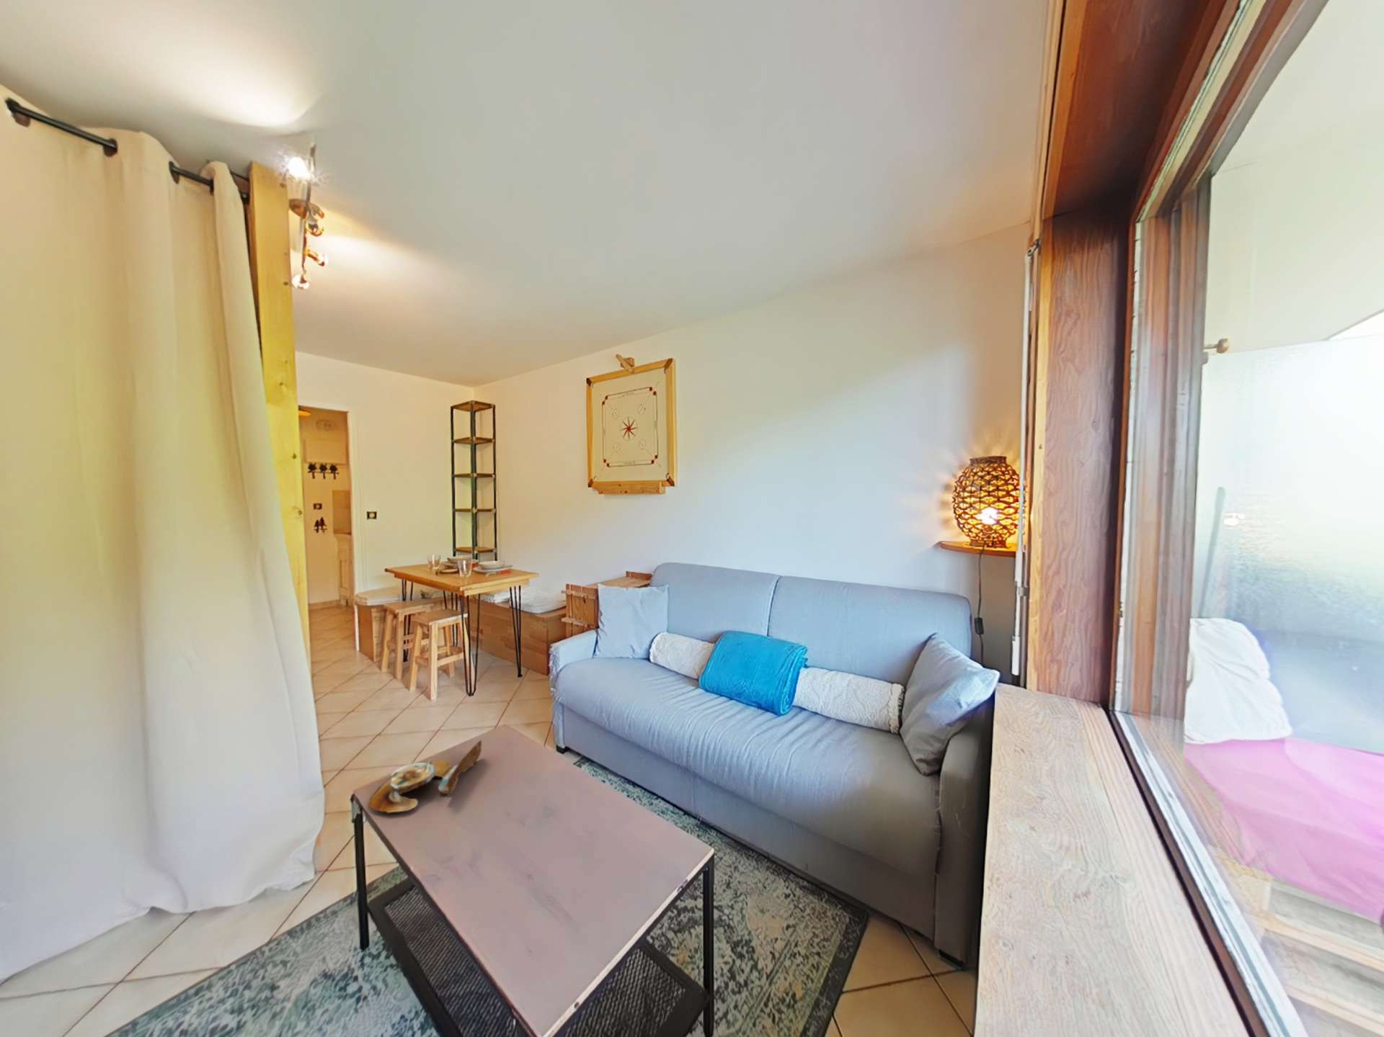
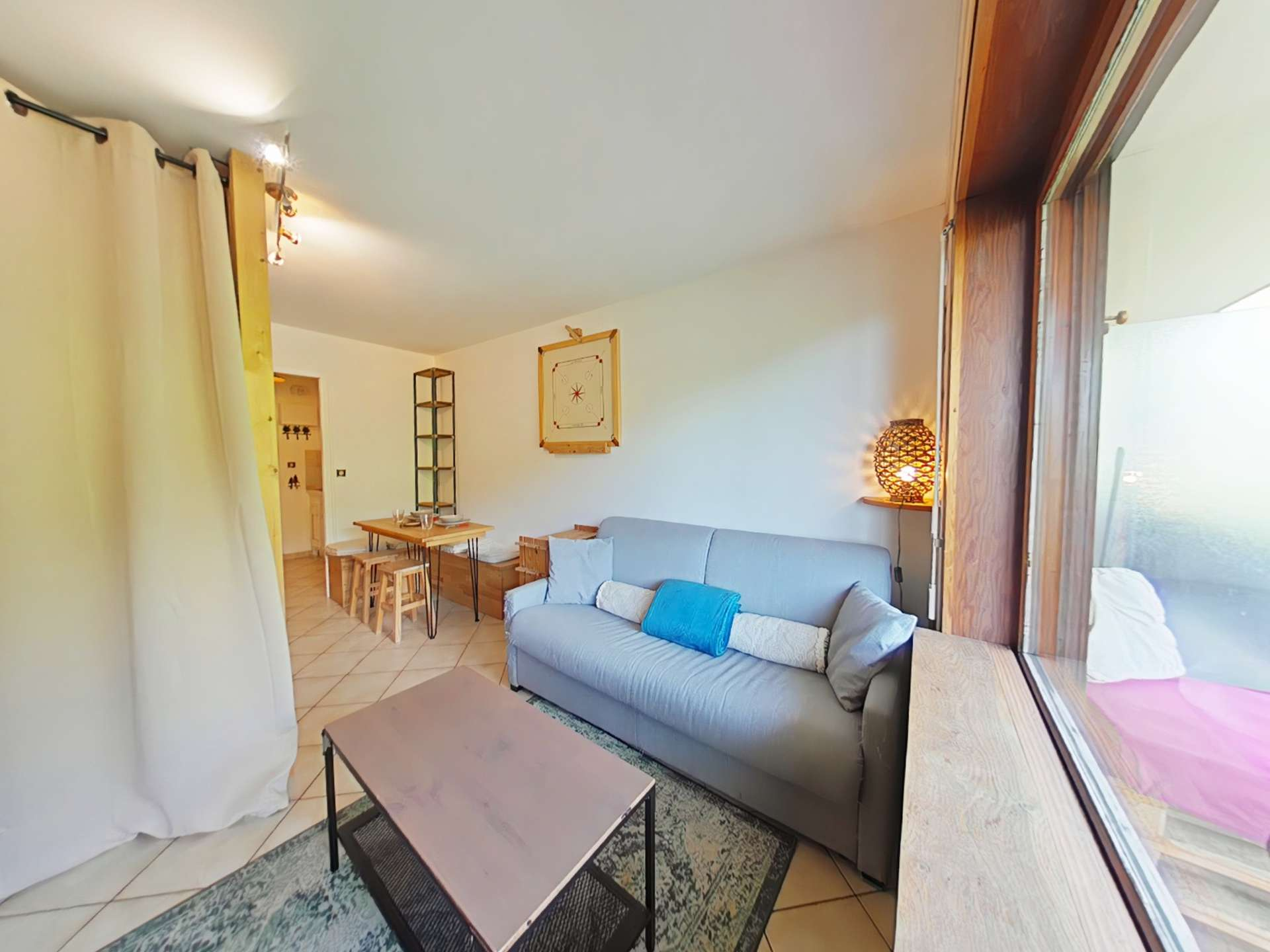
- soup bowl [367,740,483,814]
